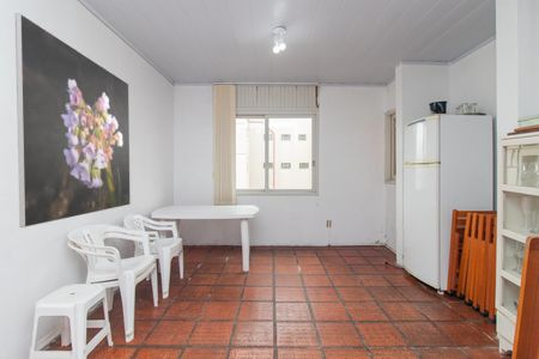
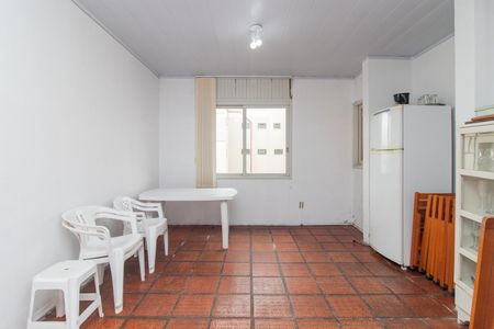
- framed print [14,12,132,229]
